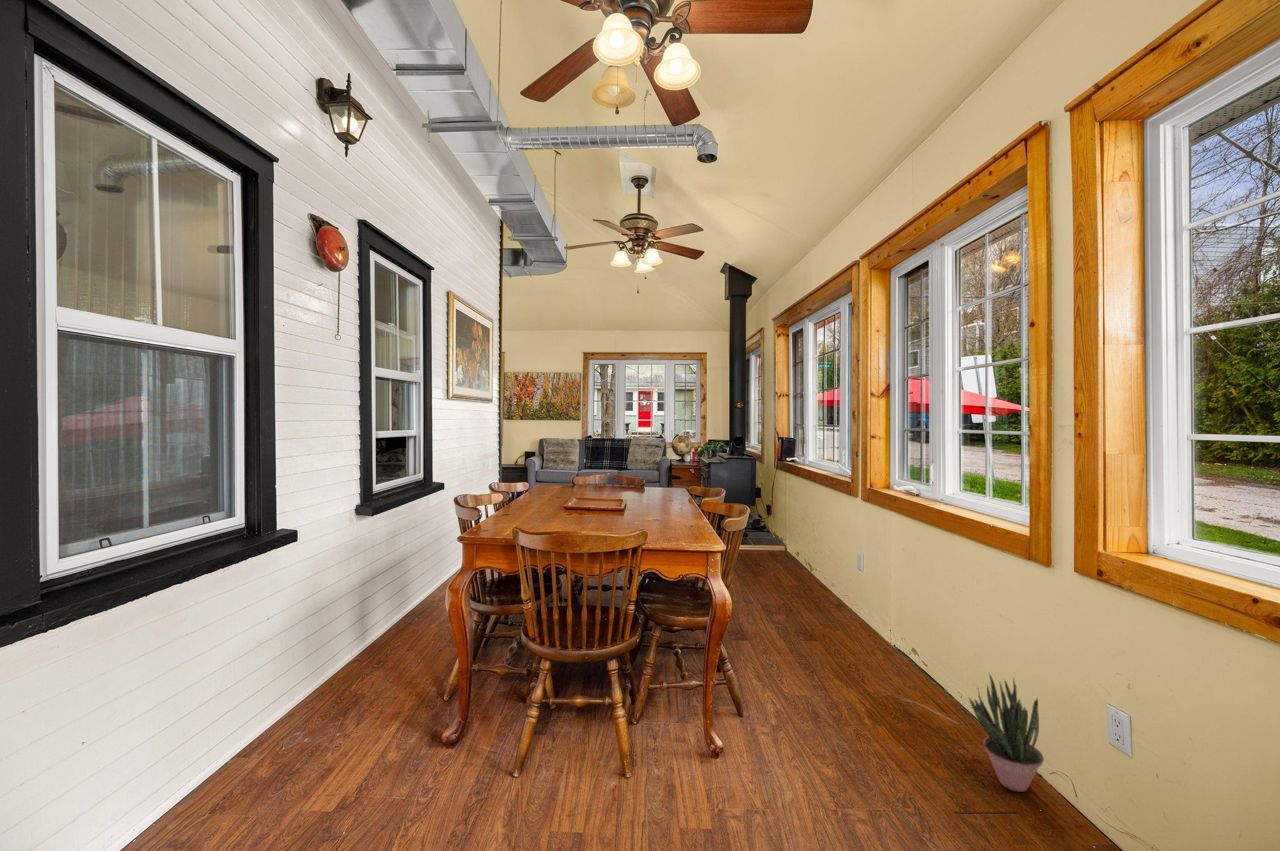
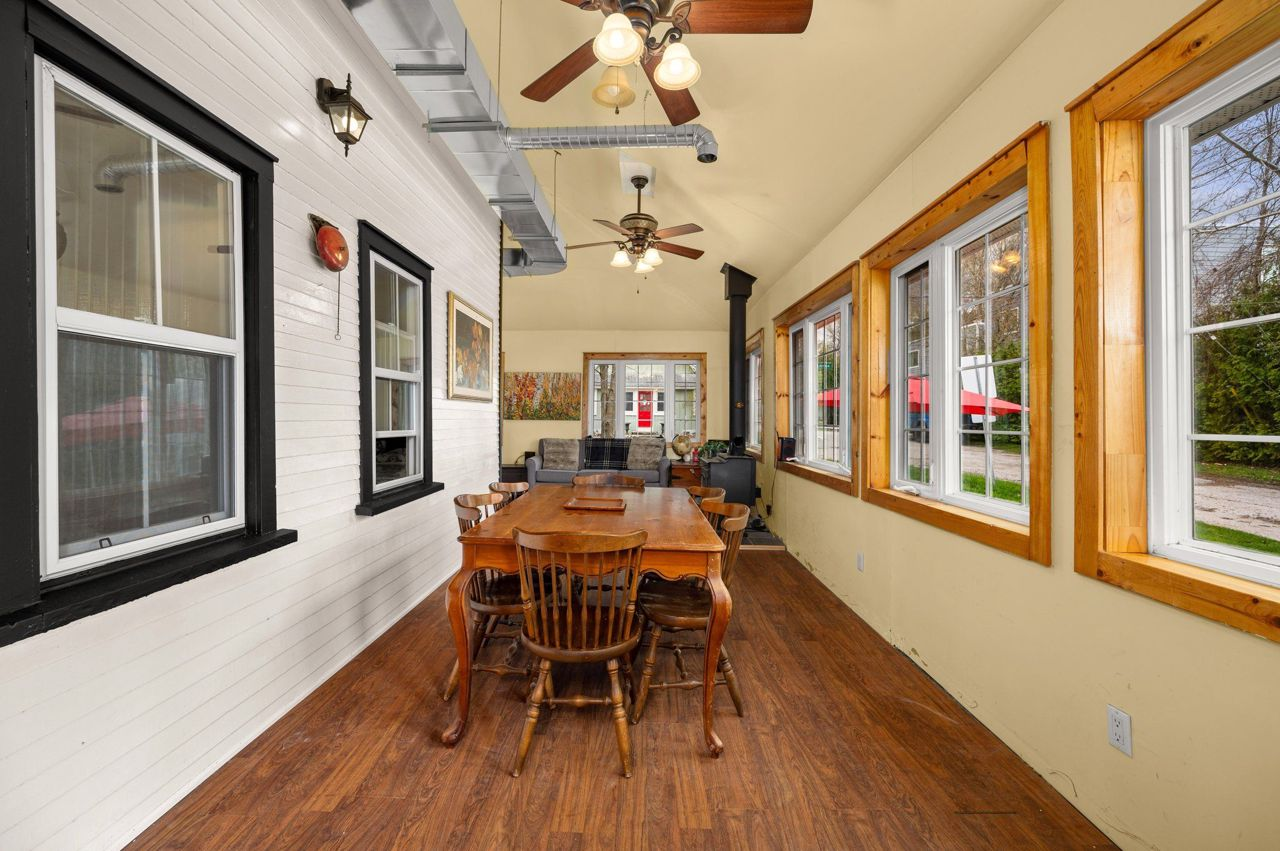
- potted plant [968,672,1045,793]
